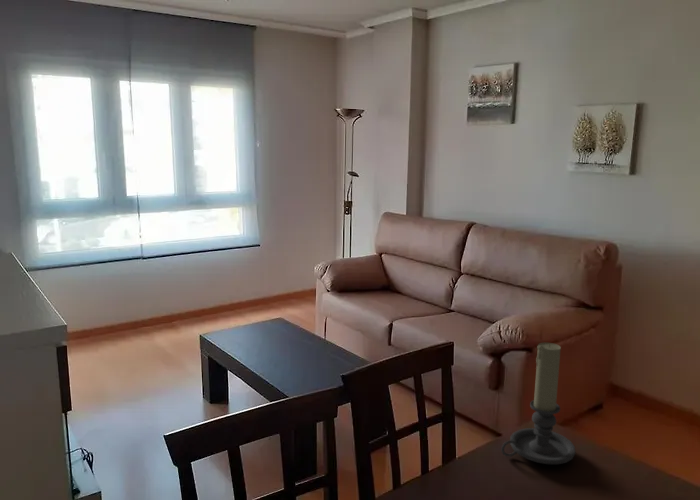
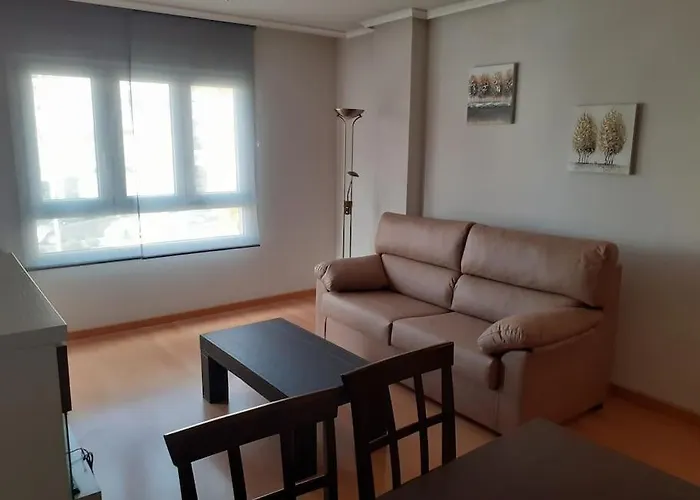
- candle holder [500,342,577,465]
